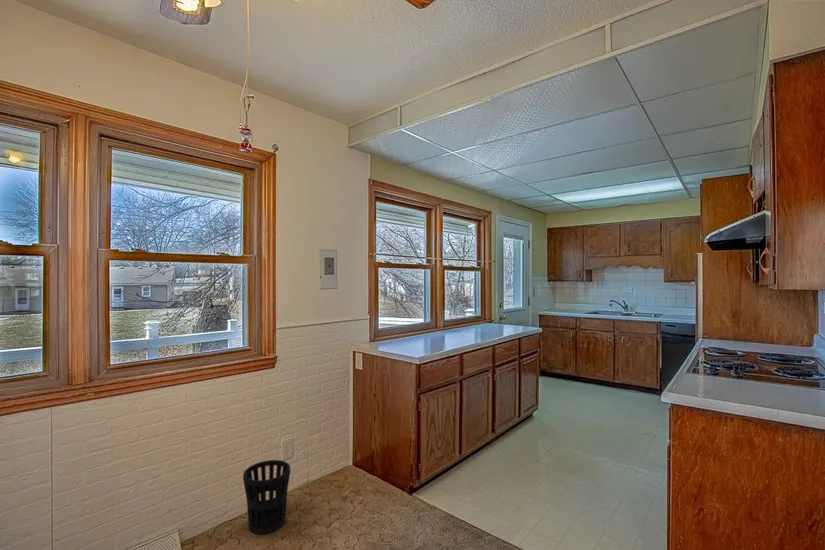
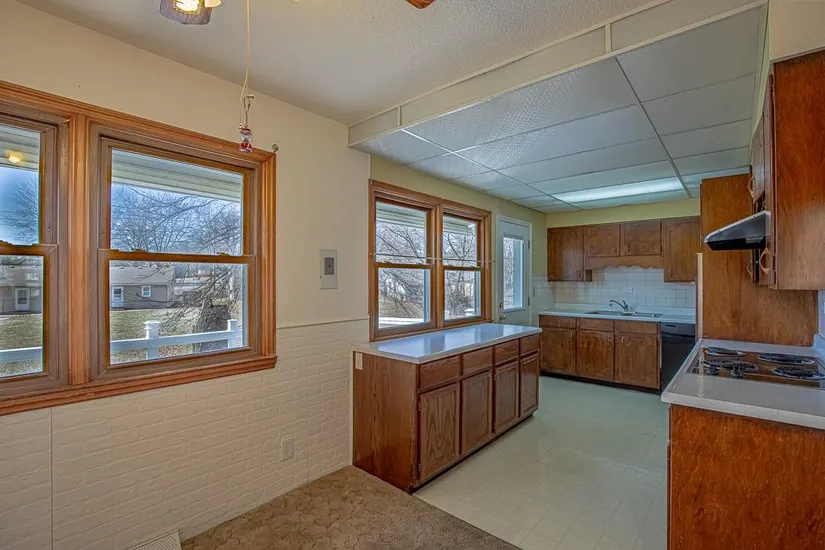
- wastebasket [242,459,291,535]
